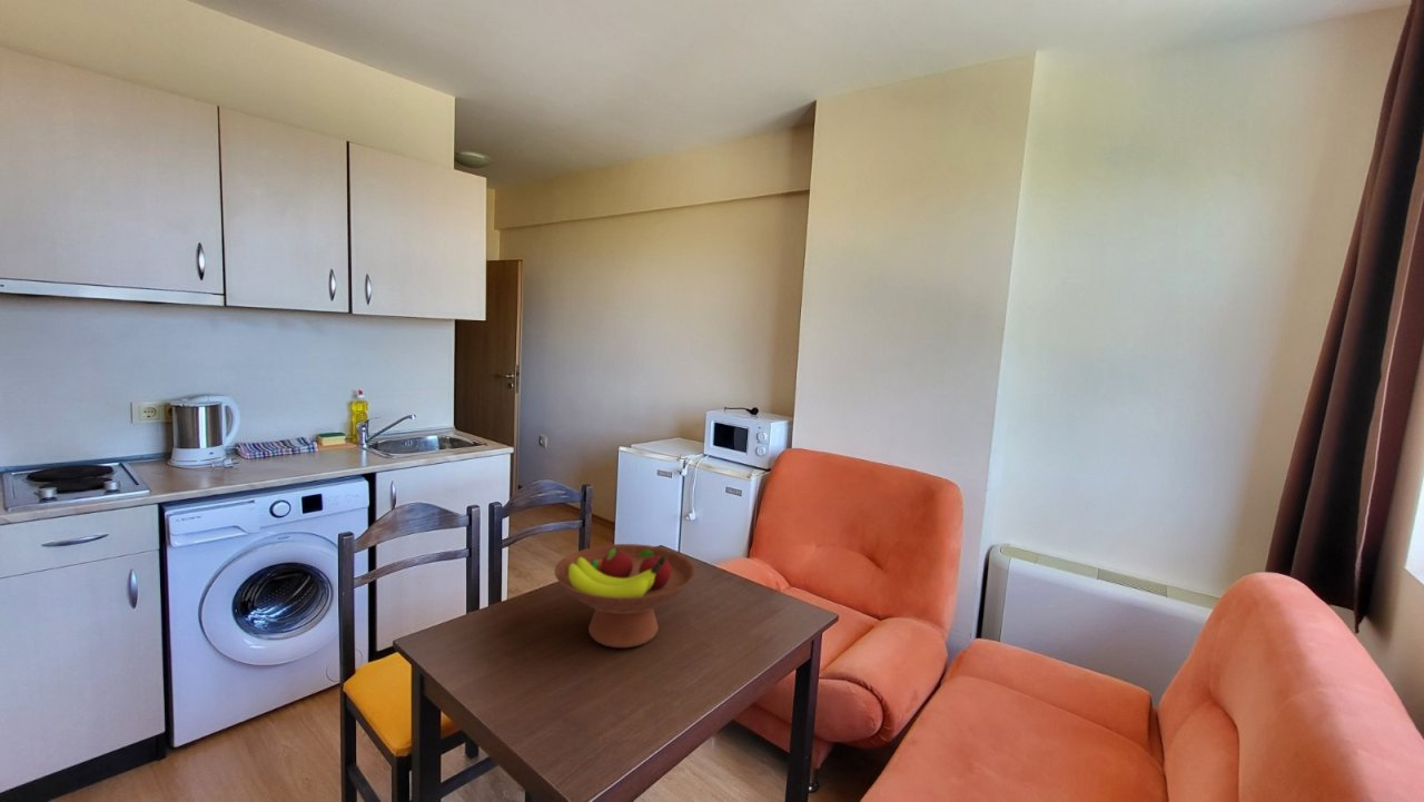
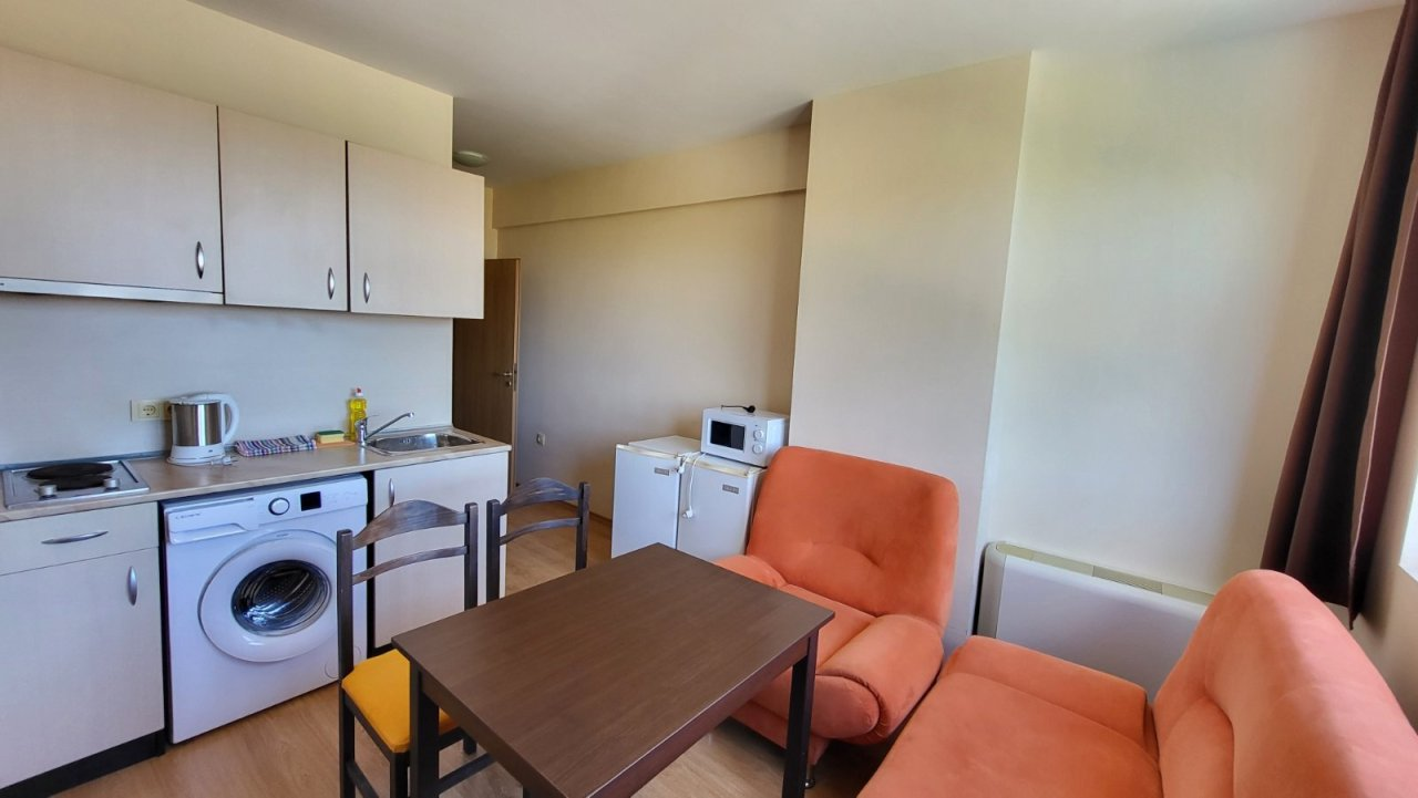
- fruit bowl [553,543,696,648]
